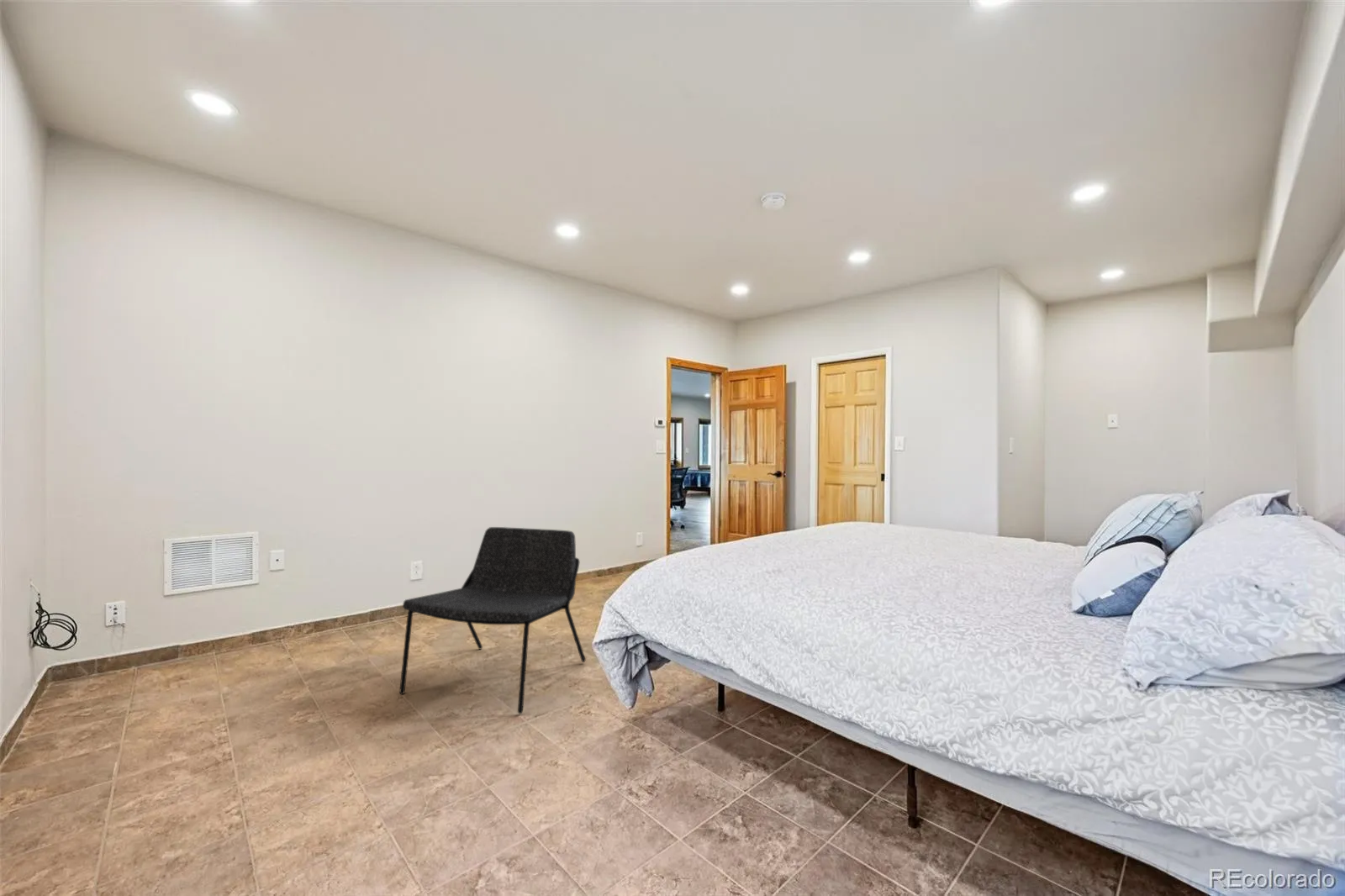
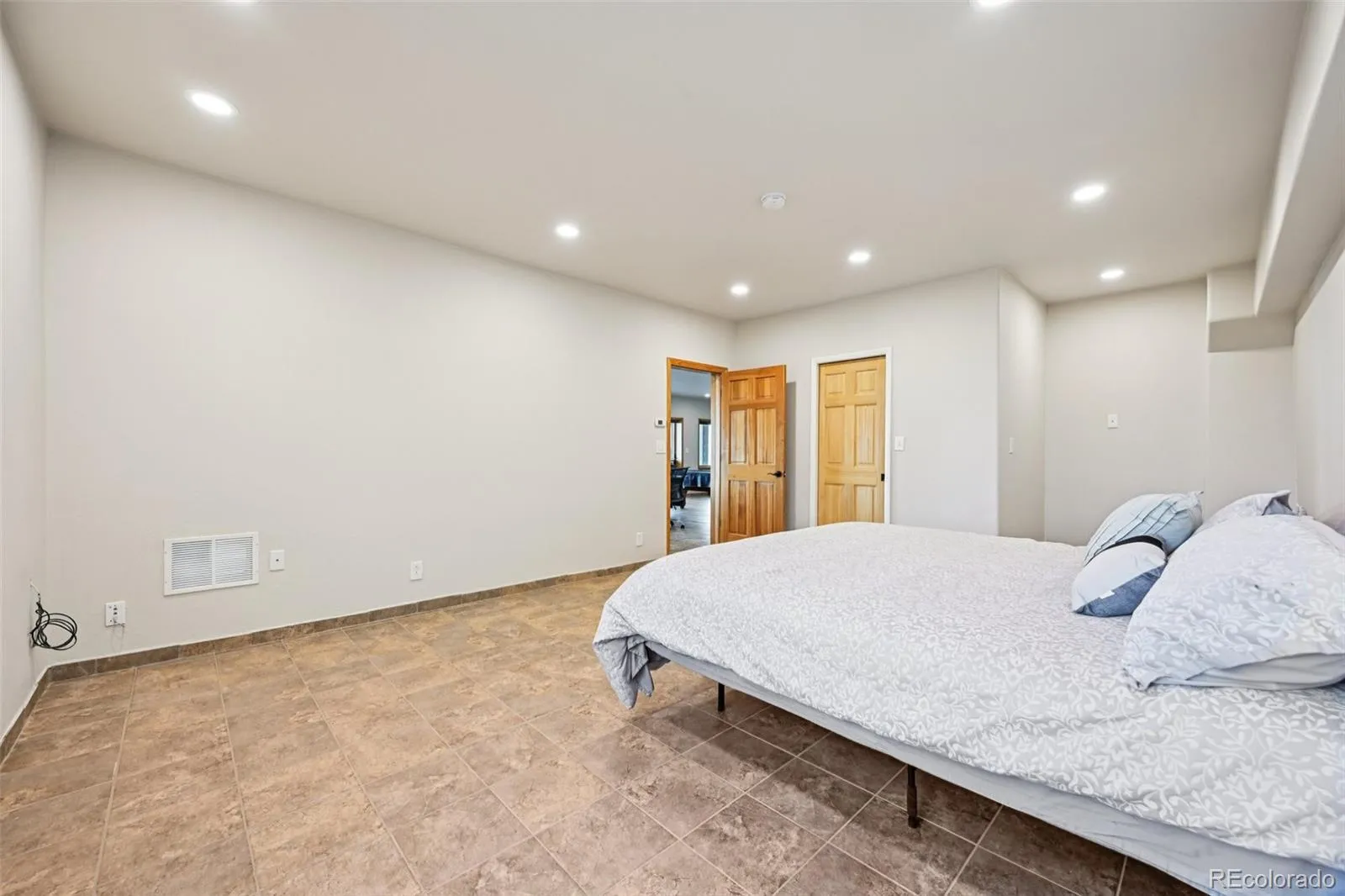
- chair [398,526,587,714]
